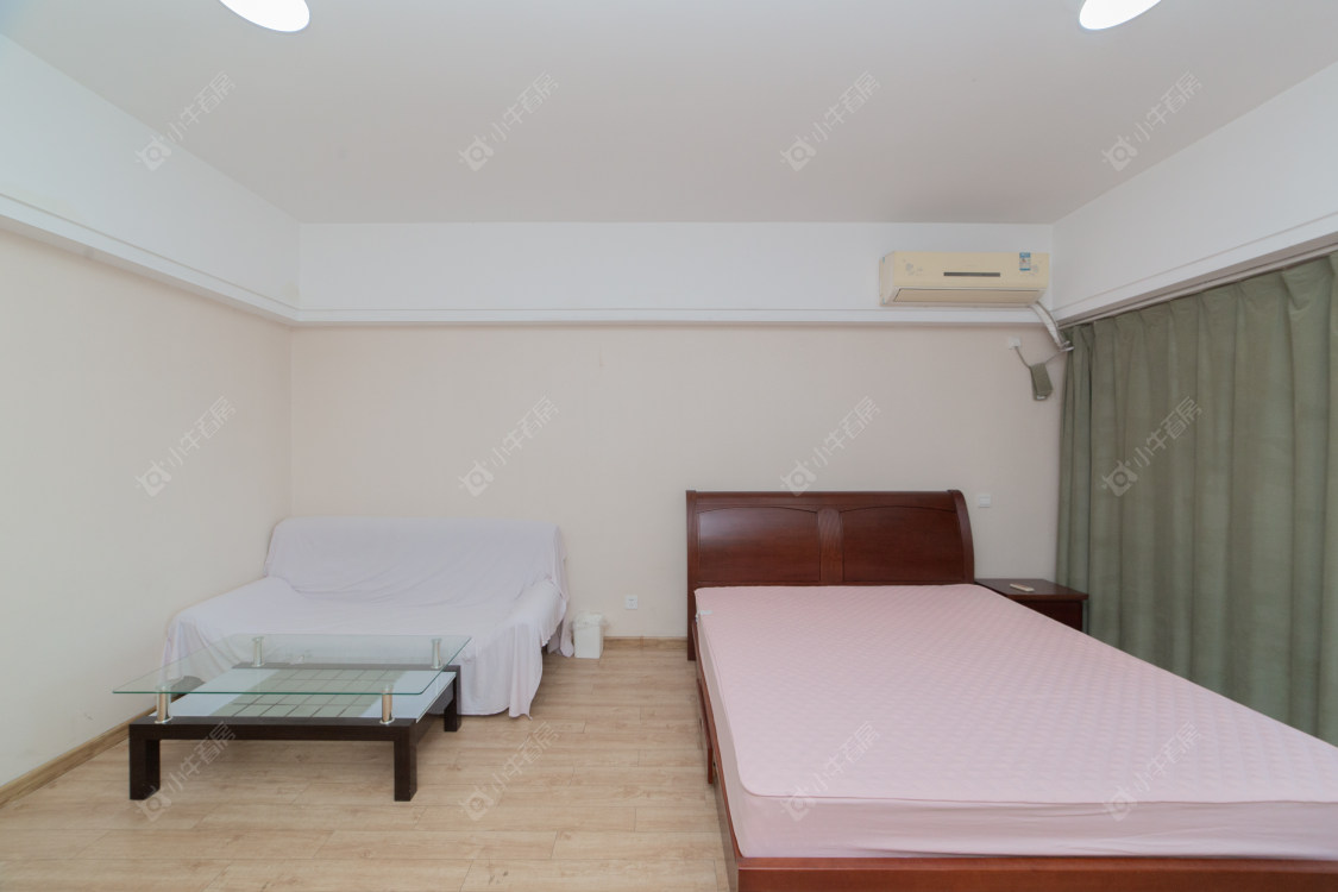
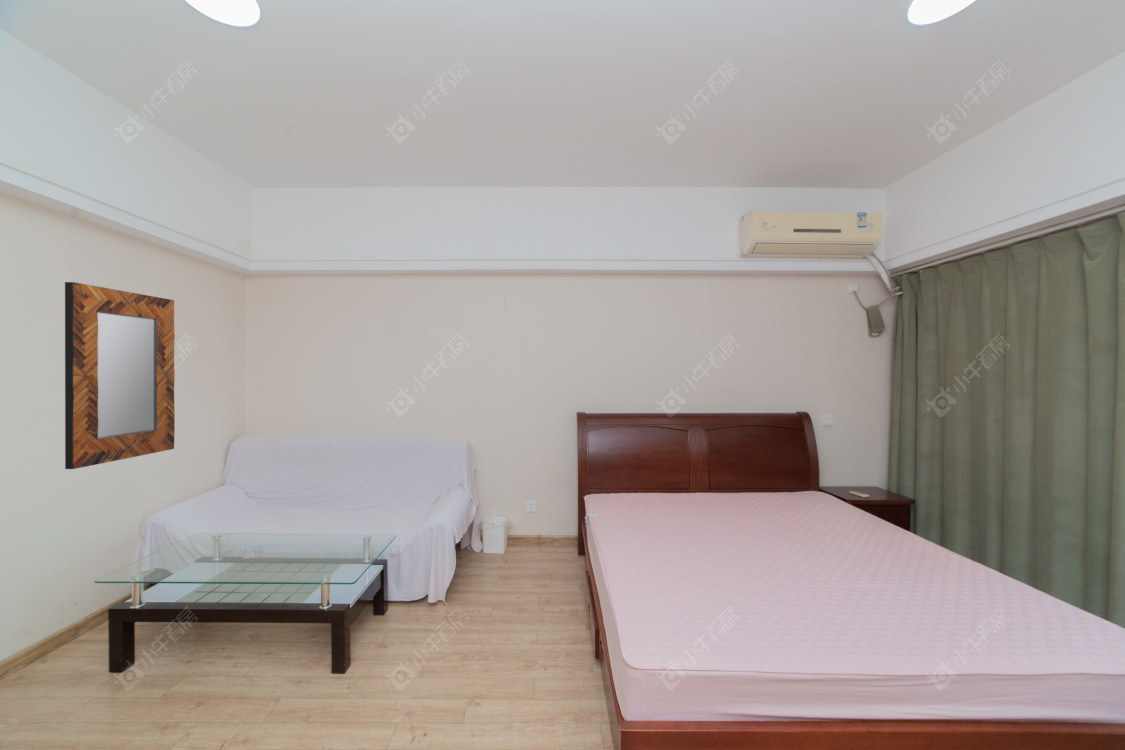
+ home mirror [64,281,176,470]
